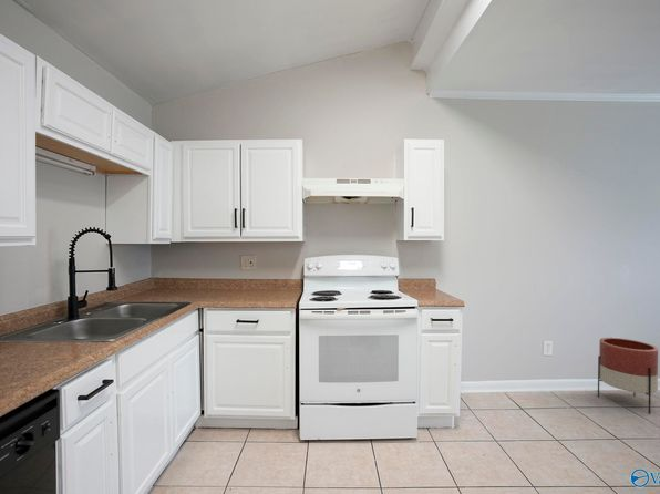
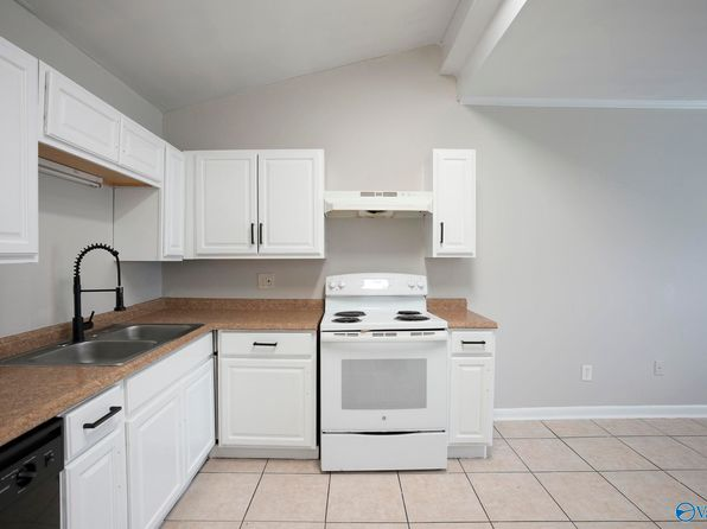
- planter [597,337,659,414]
